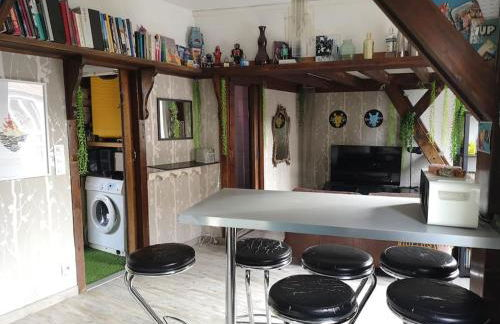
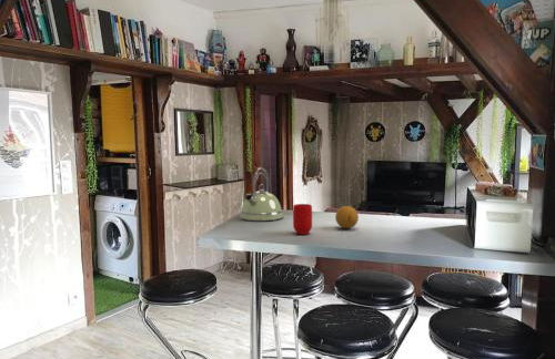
+ mug [292,203,313,235]
+ kettle [239,166,284,222]
+ fruit [334,205,360,229]
